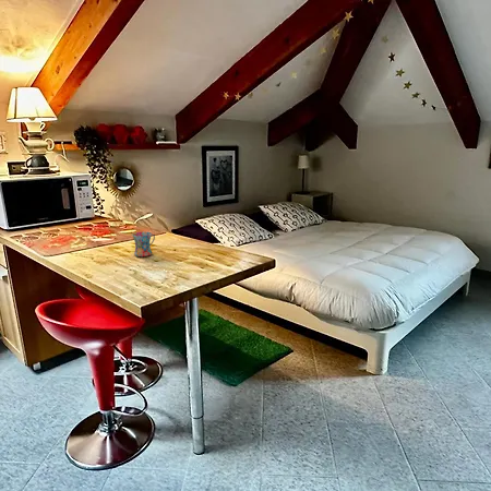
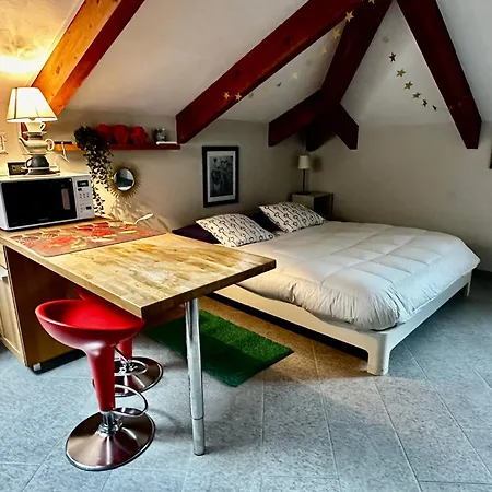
- mug [131,230,156,258]
